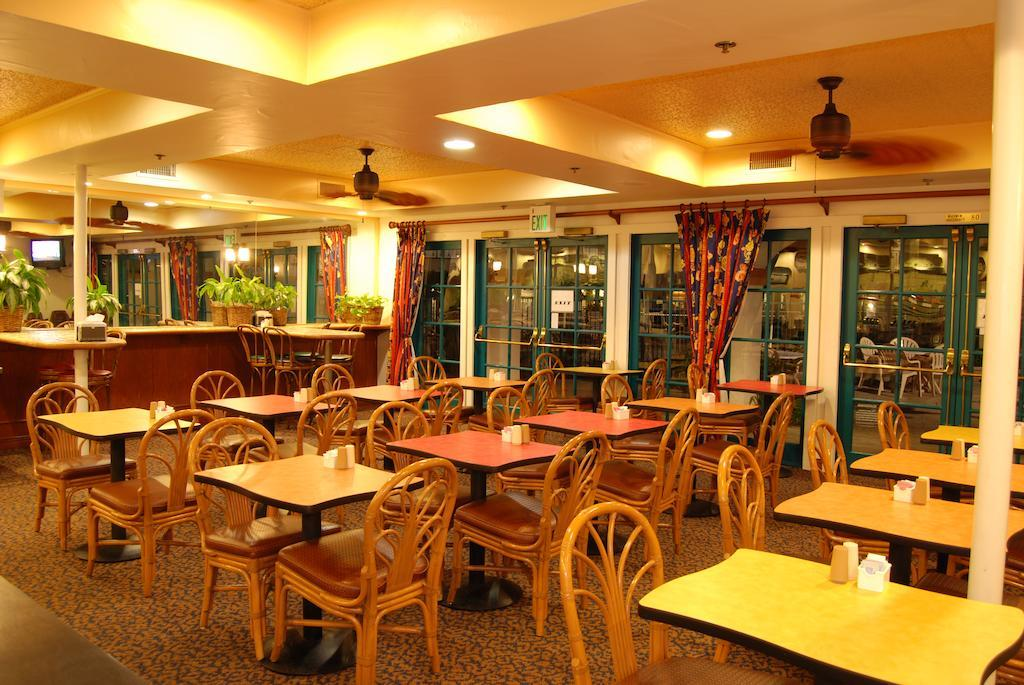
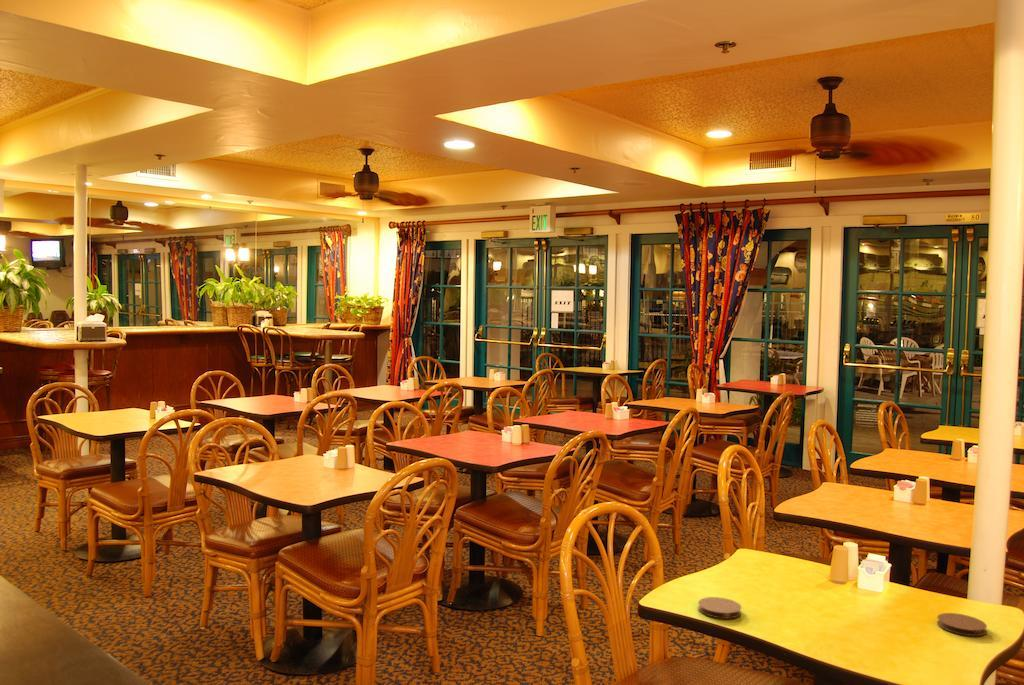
+ coaster [936,612,988,637]
+ coaster [697,596,742,620]
